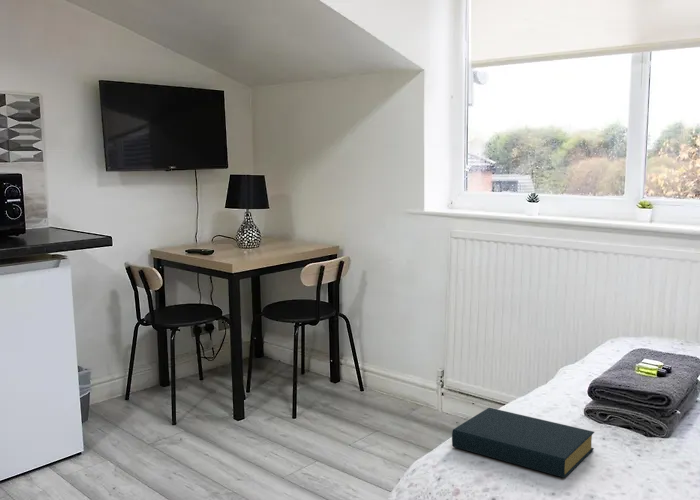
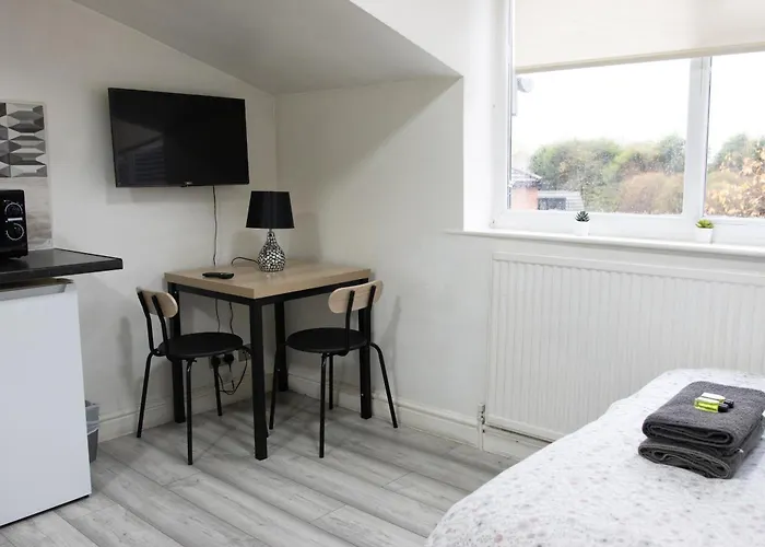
- hardback book [451,407,595,479]
